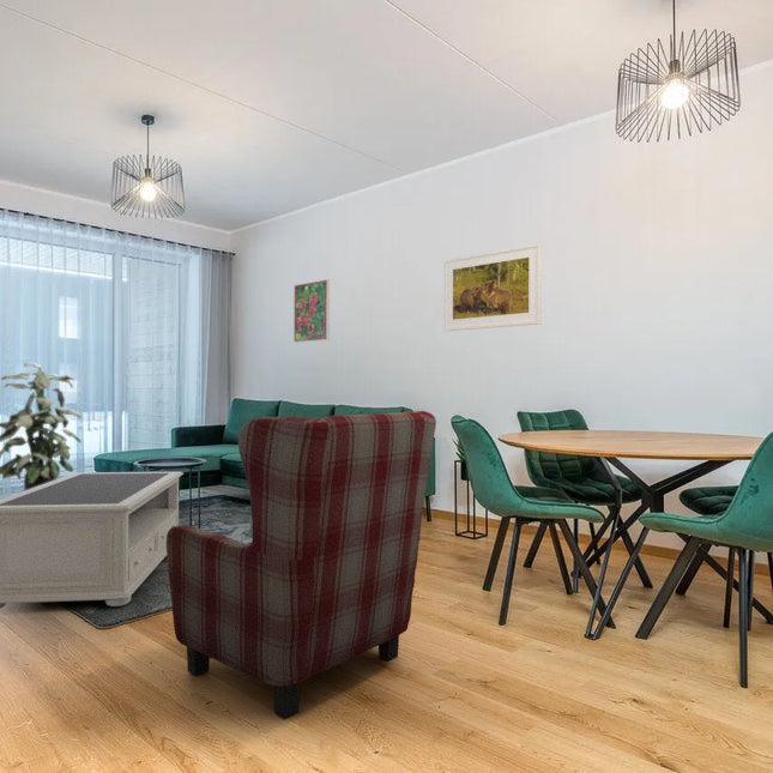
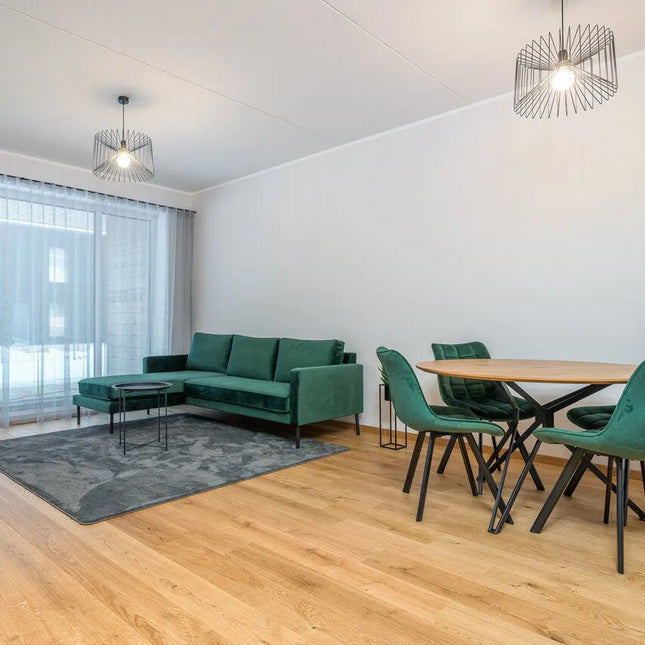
- indoor plant [0,362,83,491]
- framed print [442,242,543,333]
- coffee table [0,471,185,609]
- armchair [165,410,437,720]
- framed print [292,278,331,344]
